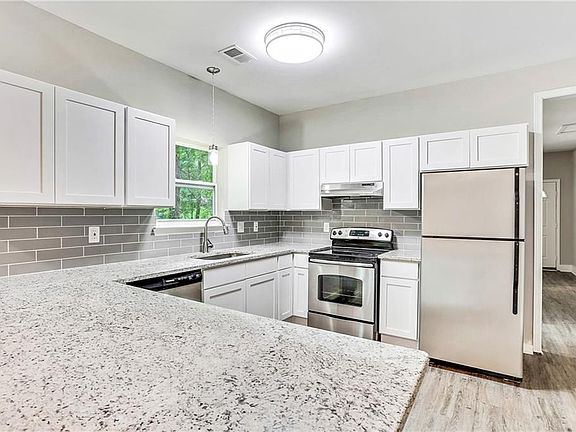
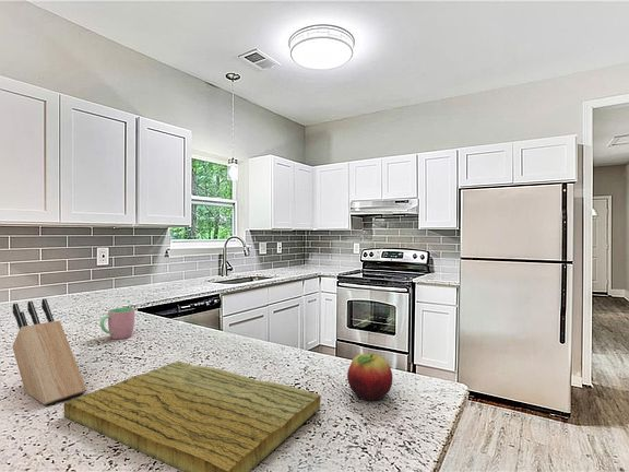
+ cup [99,307,137,340]
+ knife block [11,297,87,406]
+ fruit [346,353,393,401]
+ cutting board [63,359,322,472]
